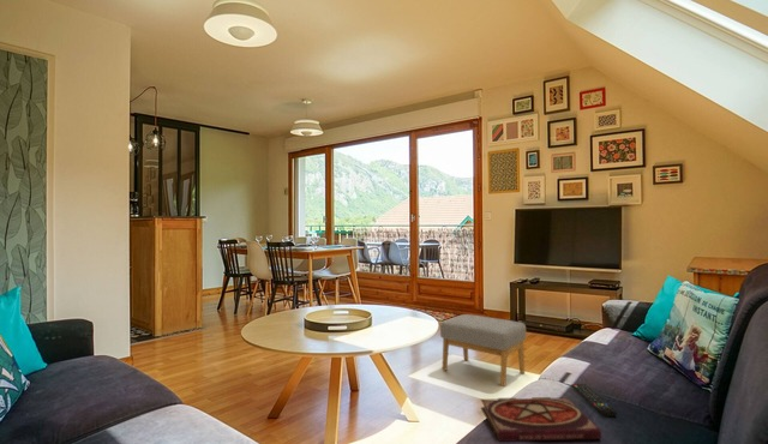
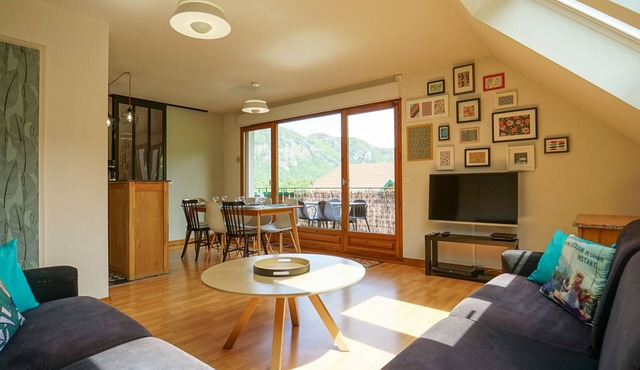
- remote control [570,383,618,418]
- footstool [439,313,527,388]
- book [480,396,602,443]
